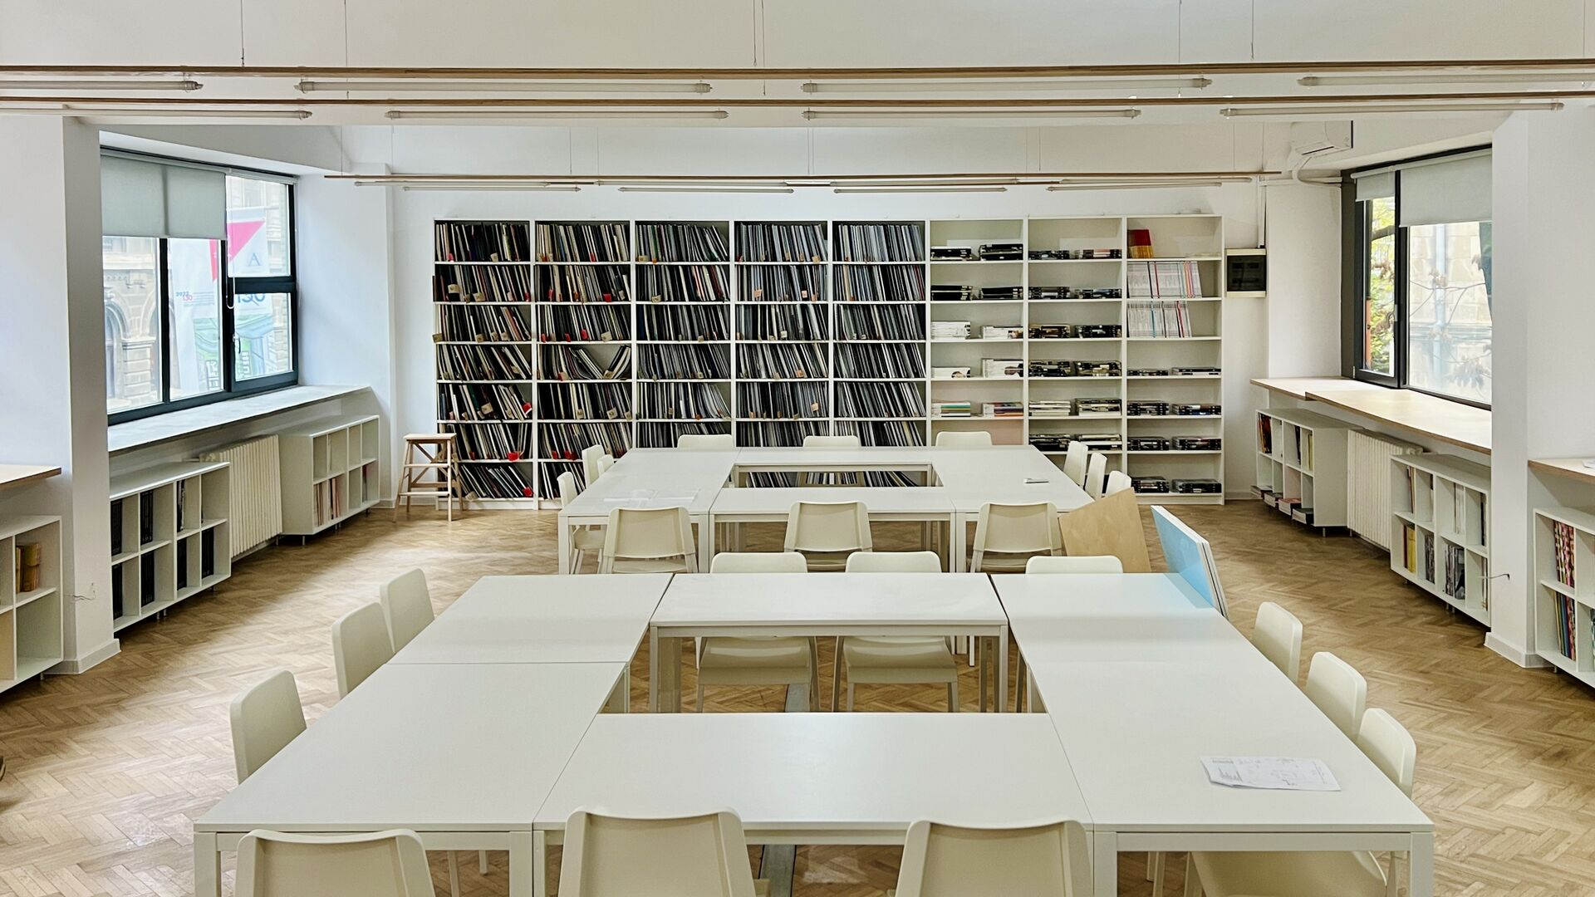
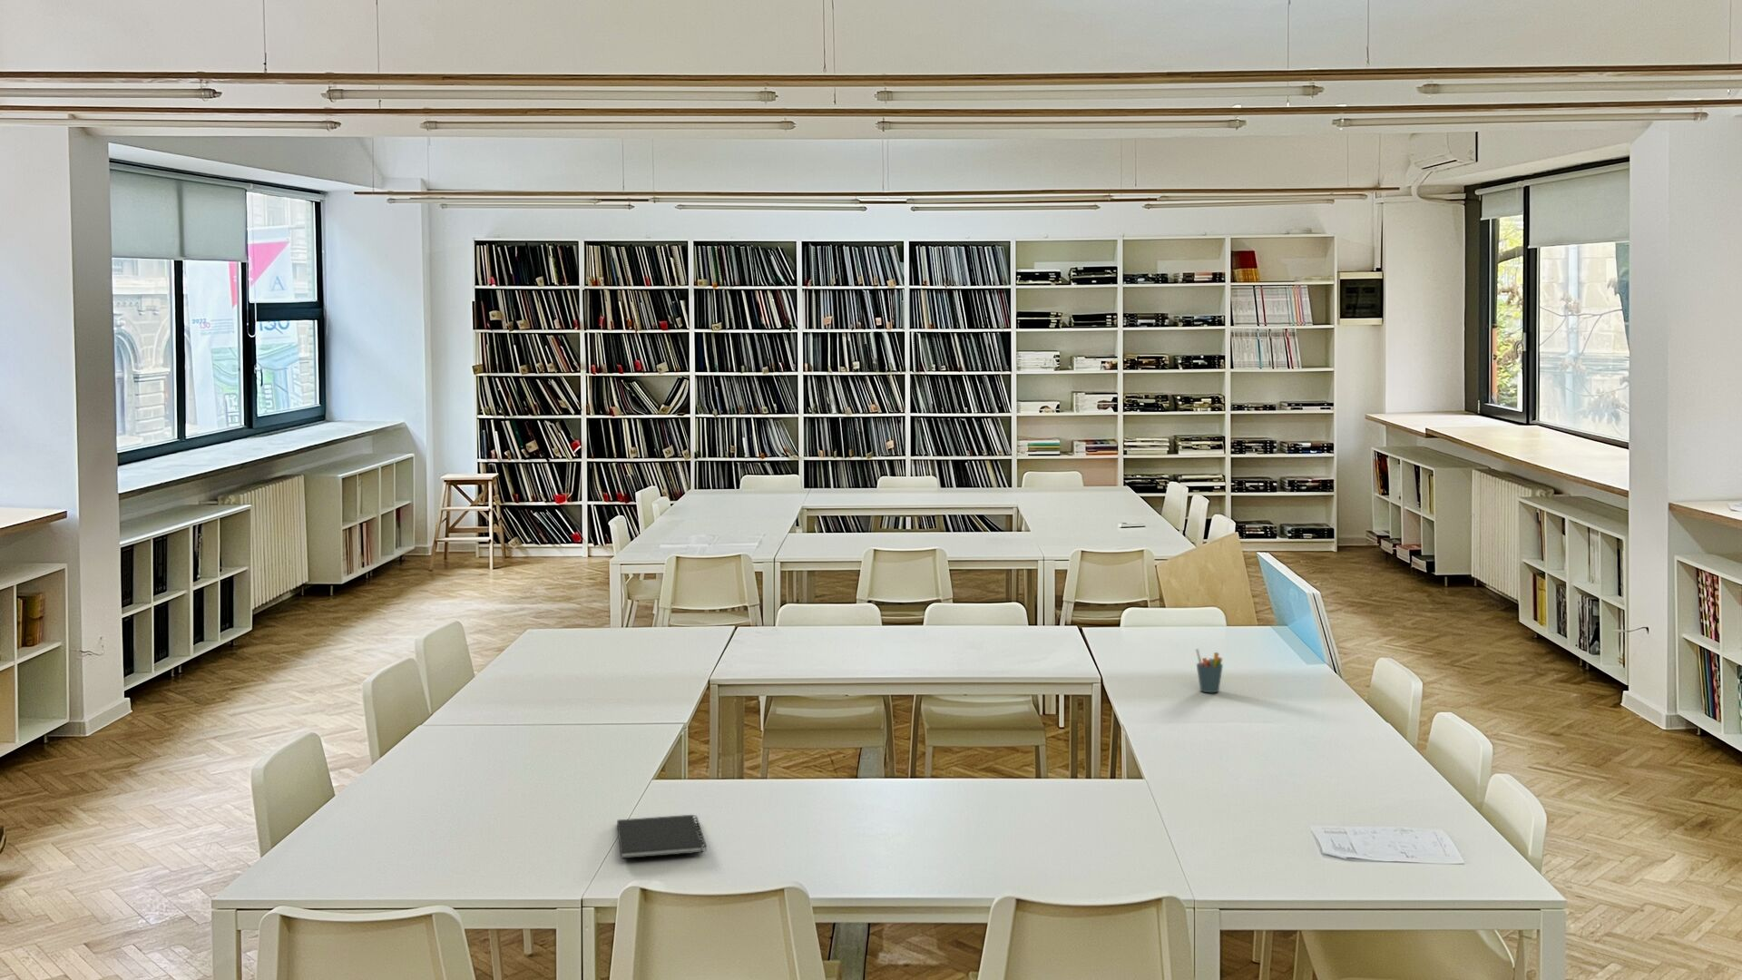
+ pen holder [1195,647,1224,693]
+ notebook [616,814,707,859]
